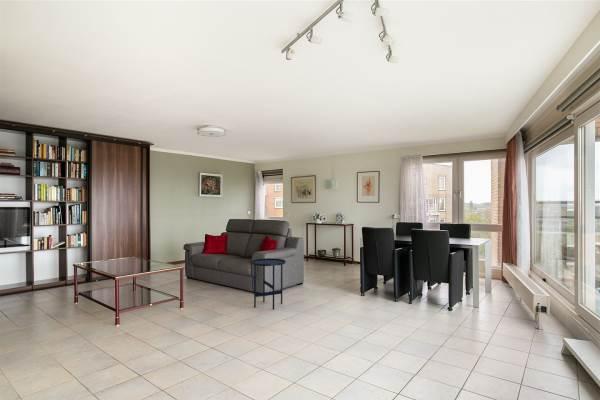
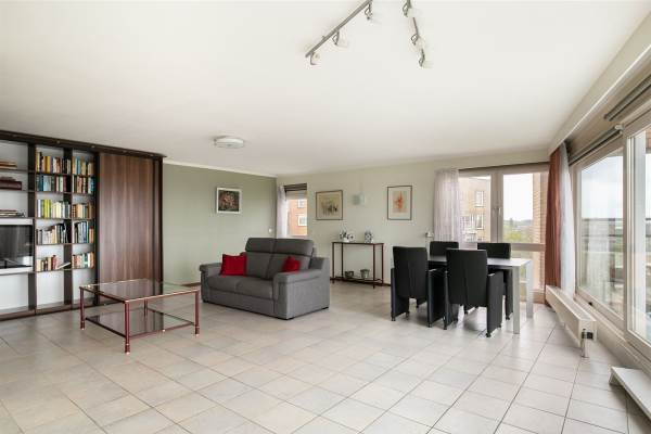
- side table [250,257,287,311]
